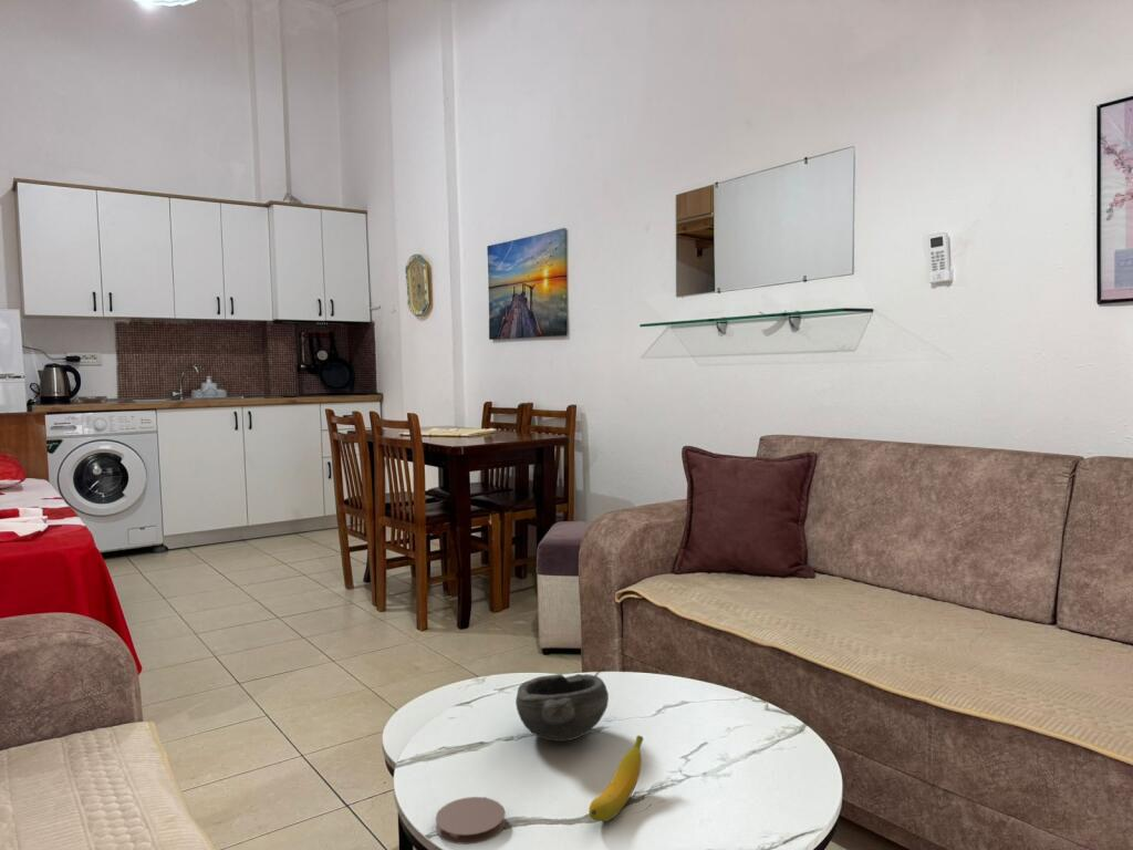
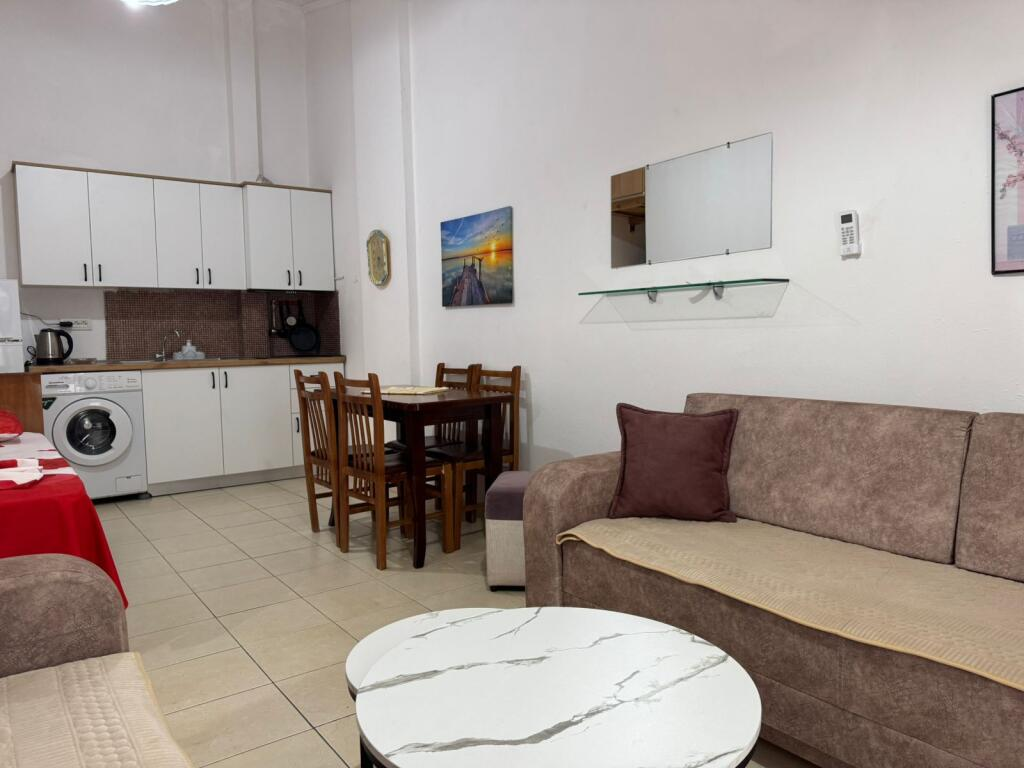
- coaster [435,796,507,846]
- banana [588,735,644,822]
- bowl [514,673,610,743]
